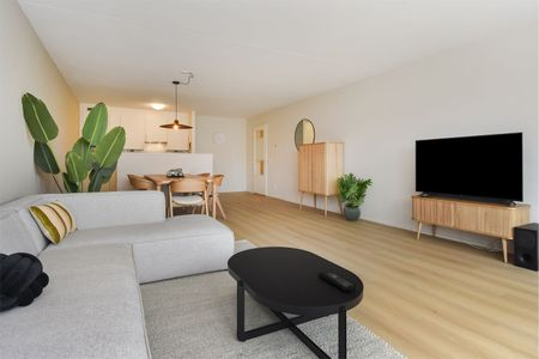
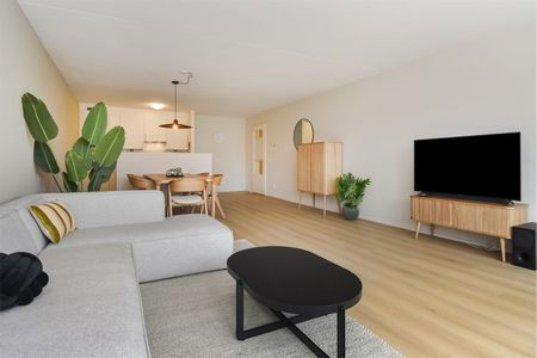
- remote control [317,270,357,292]
